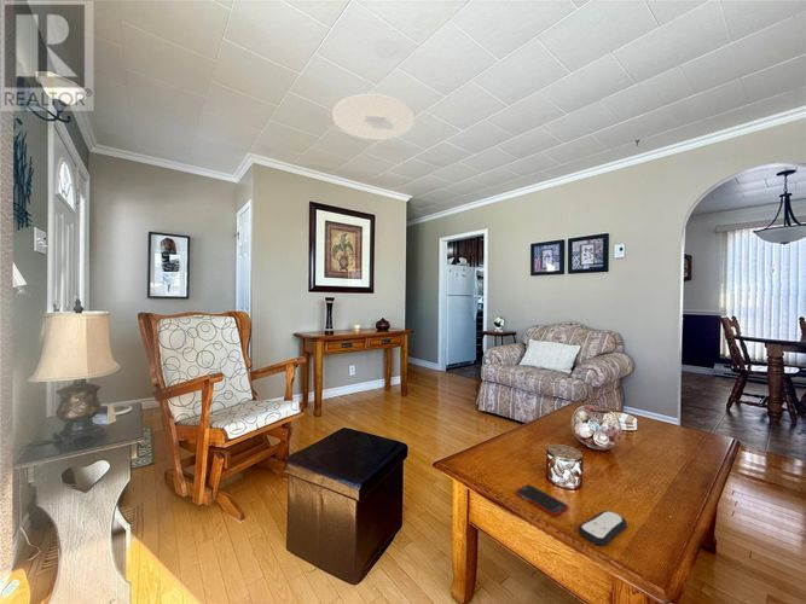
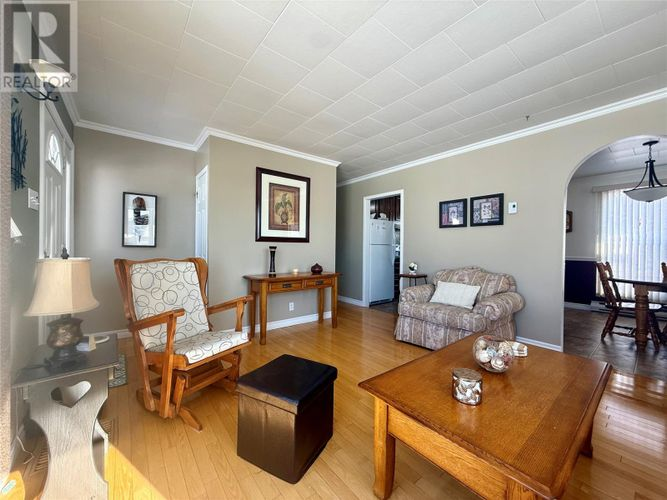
- ceiling light [331,93,416,141]
- cell phone [515,483,569,517]
- remote control [576,510,627,547]
